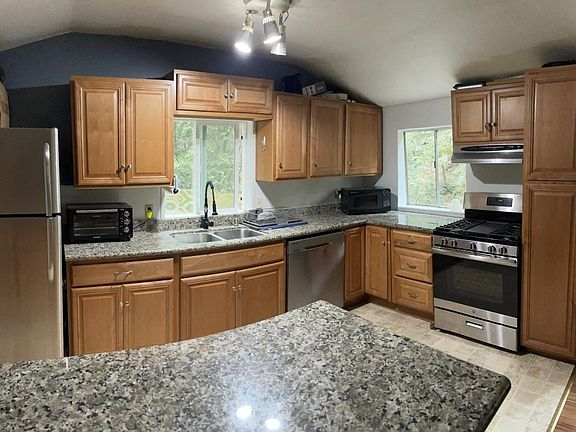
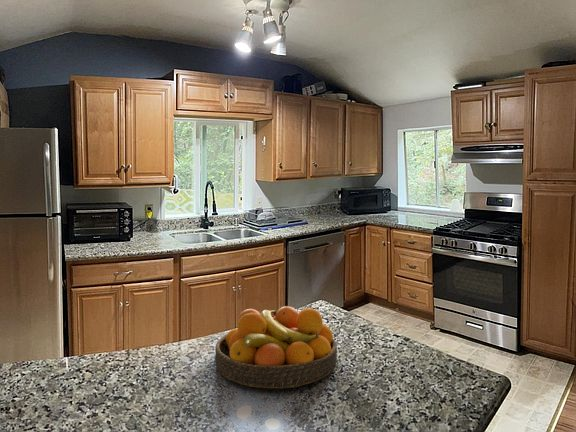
+ fruit bowl [214,305,338,389]
